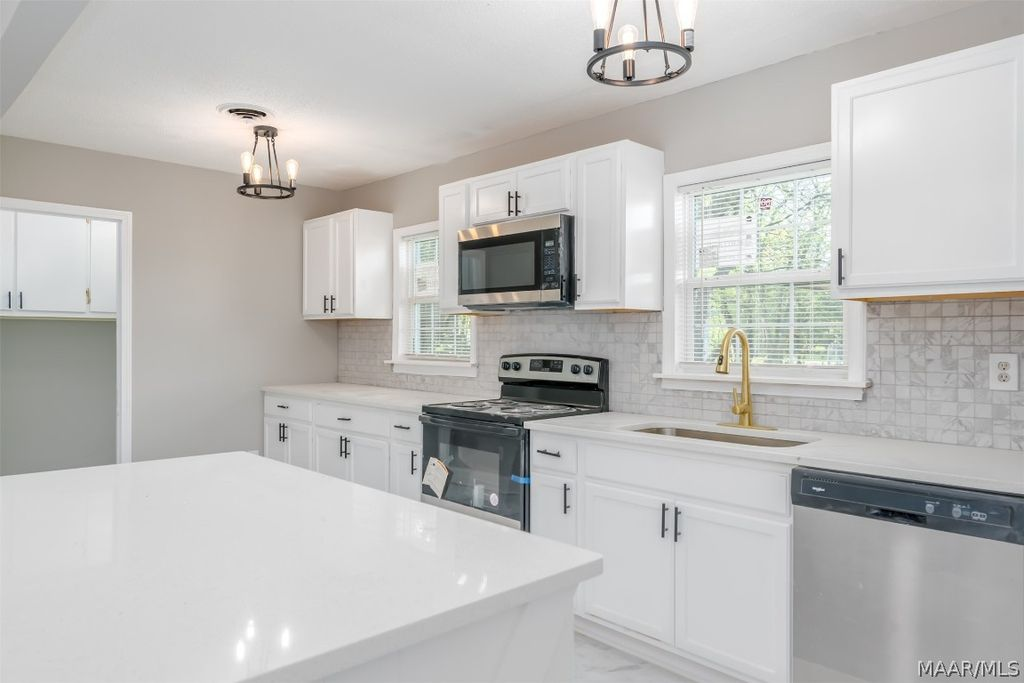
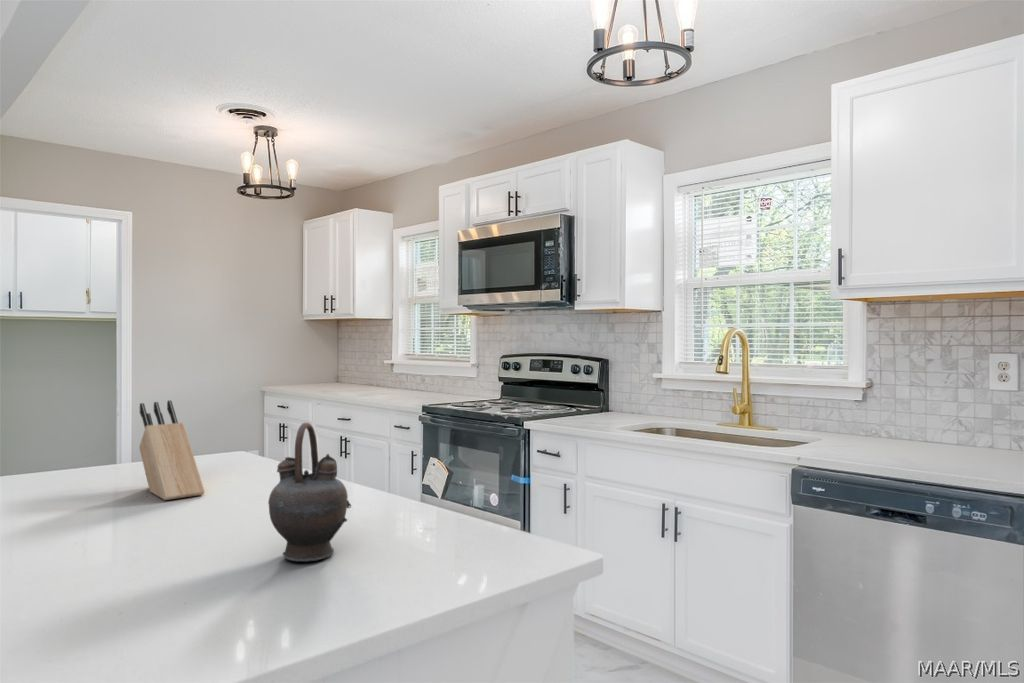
+ knife block [138,399,206,501]
+ teapot [267,422,352,563]
